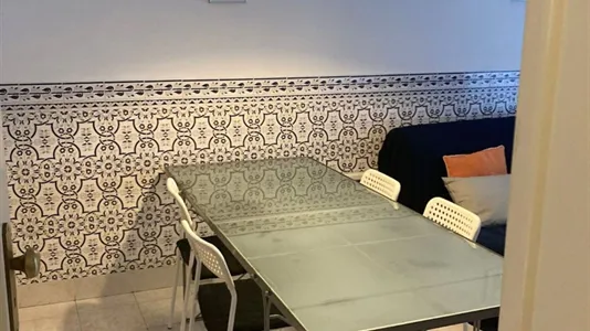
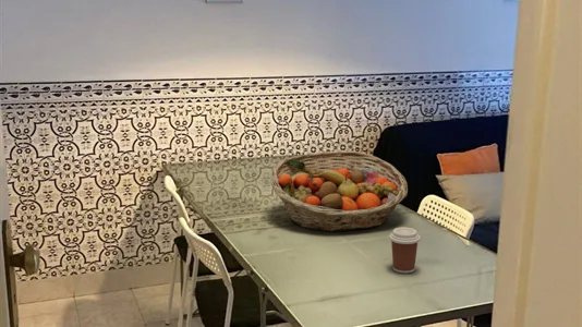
+ coffee cup [388,226,422,274]
+ fruit basket [270,150,409,233]
